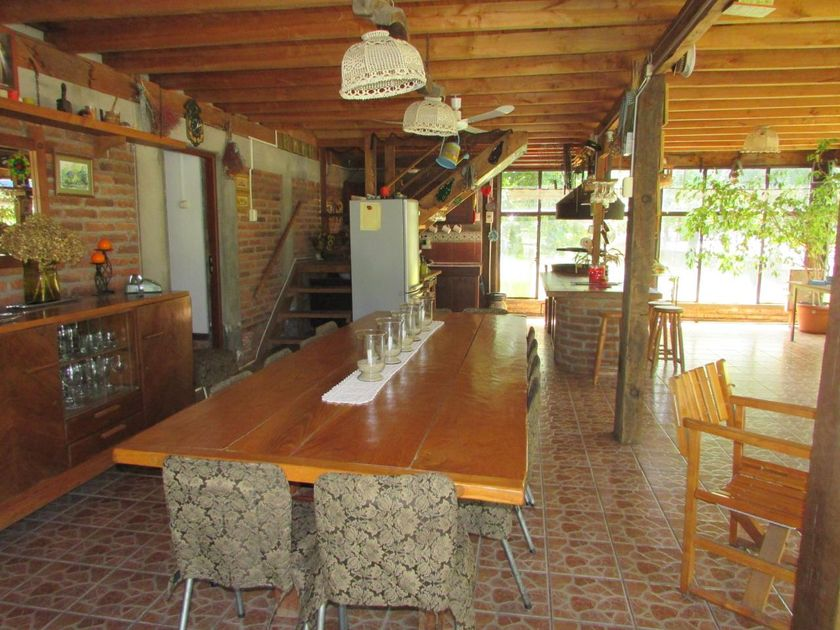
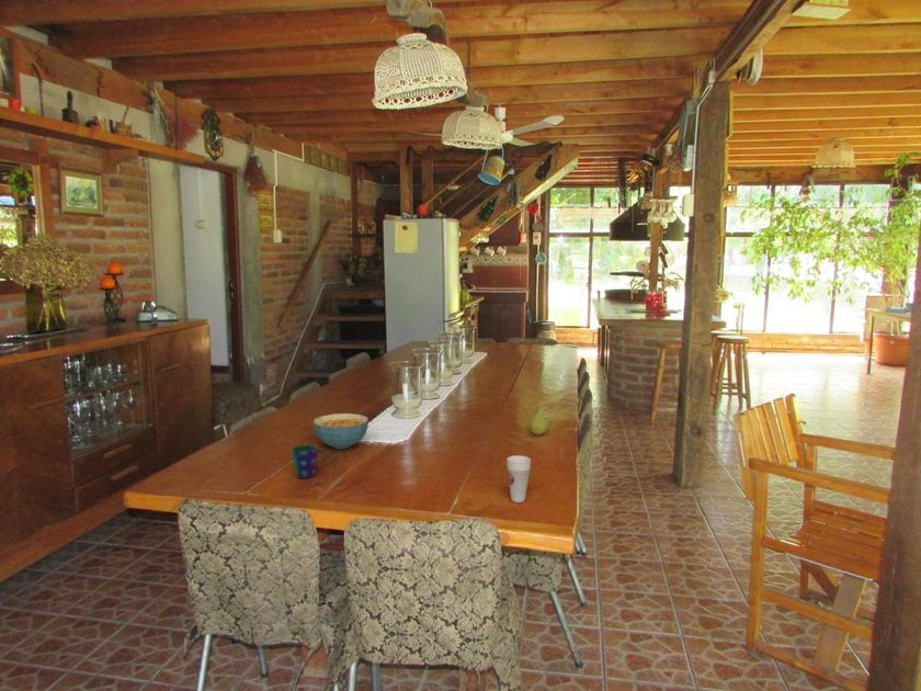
+ cup [505,454,532,503]
+ fruit [528,404,553,437]
+ cereal bowl [312,412,369,450]
+ cup [291,443,327,480]
